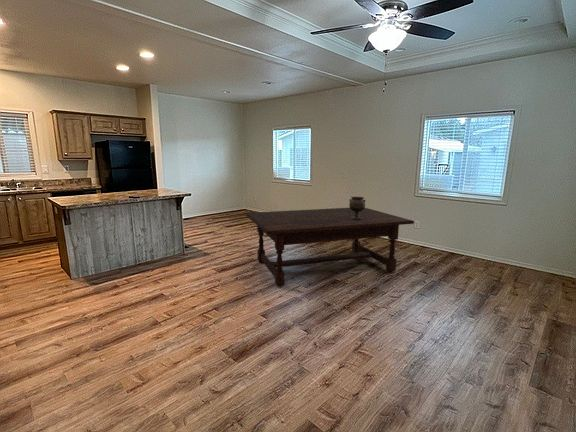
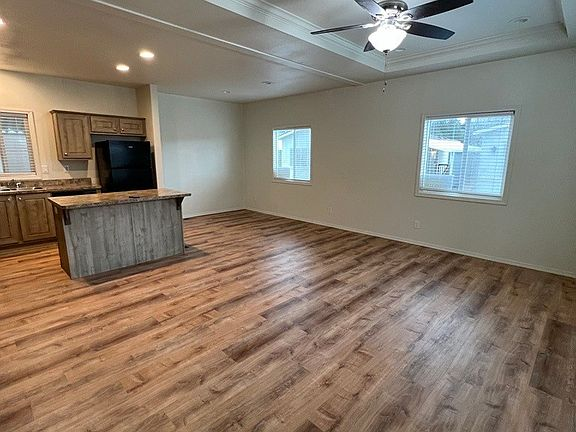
- dining table [245,207,415,287]
- goblet [348,196,367,220]
